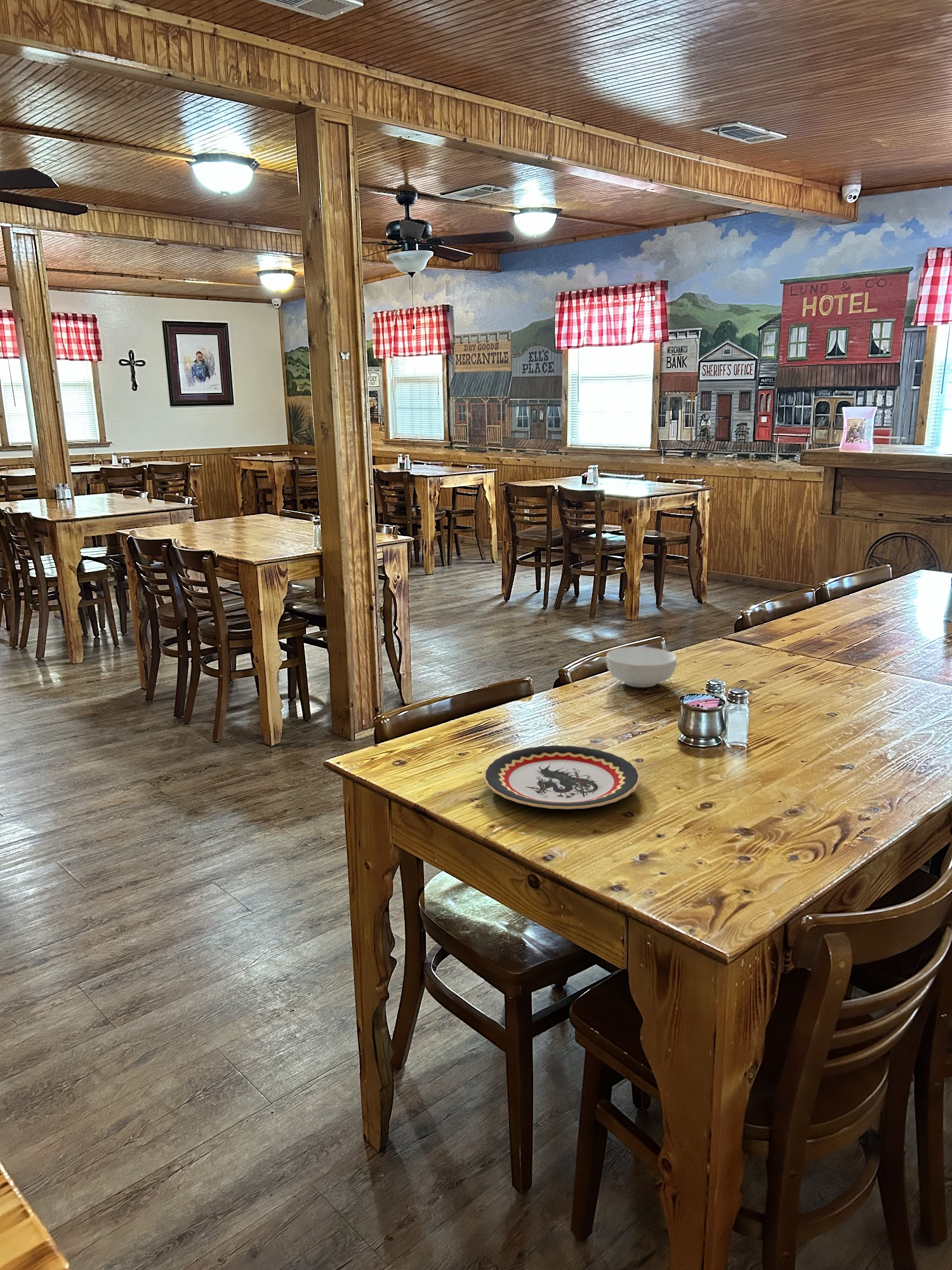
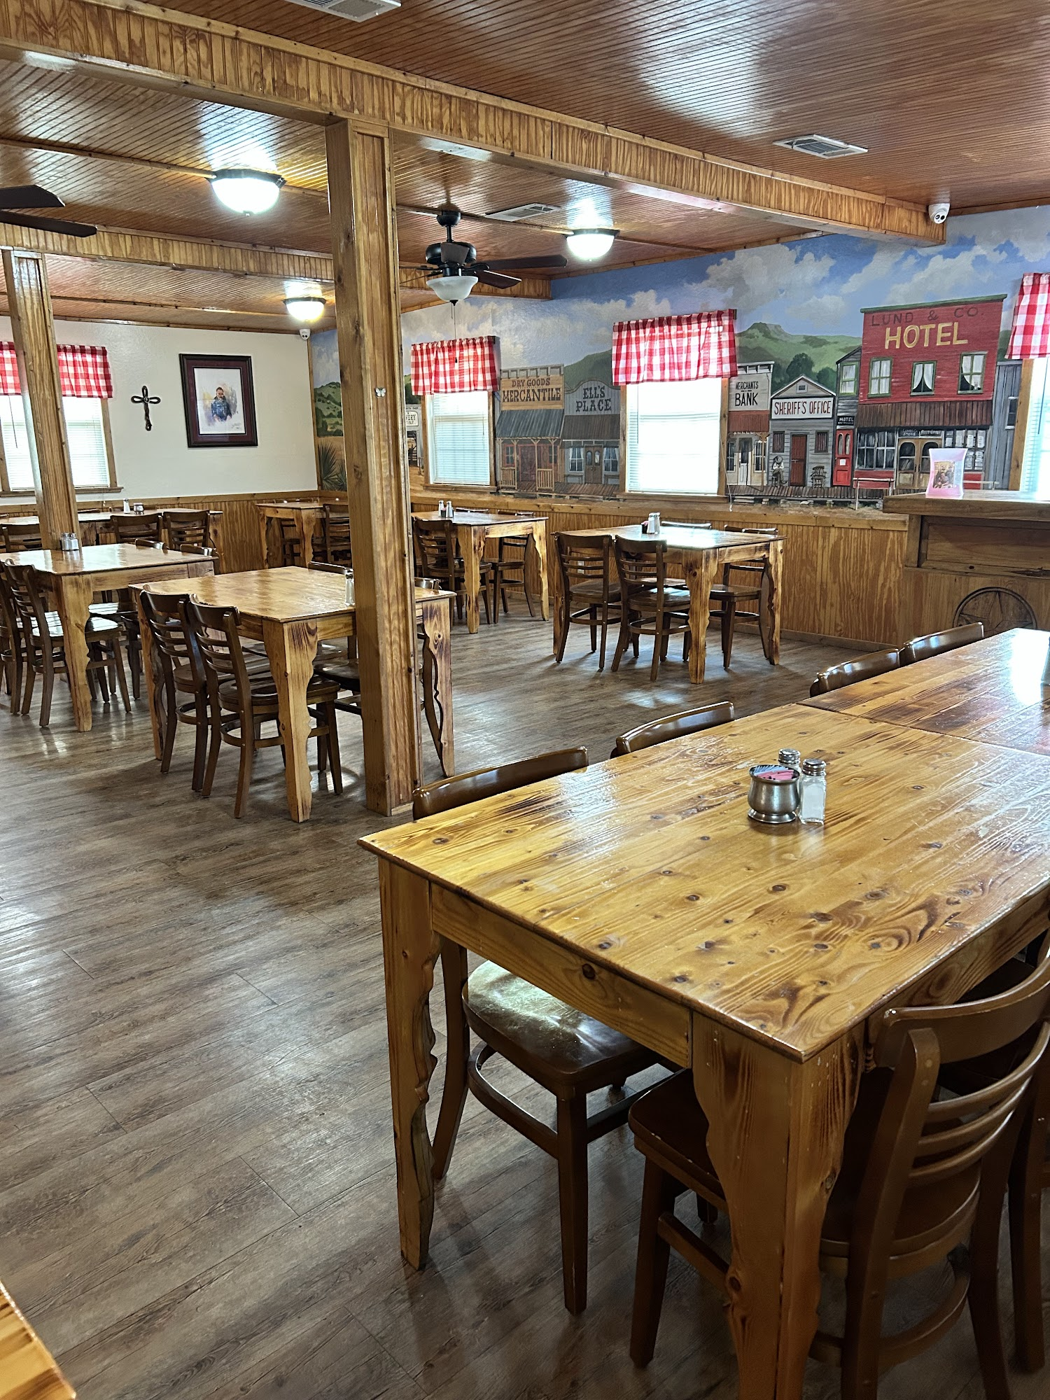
- plate [483,745,641,810]
- cereal bowl [605,646,677,688]
